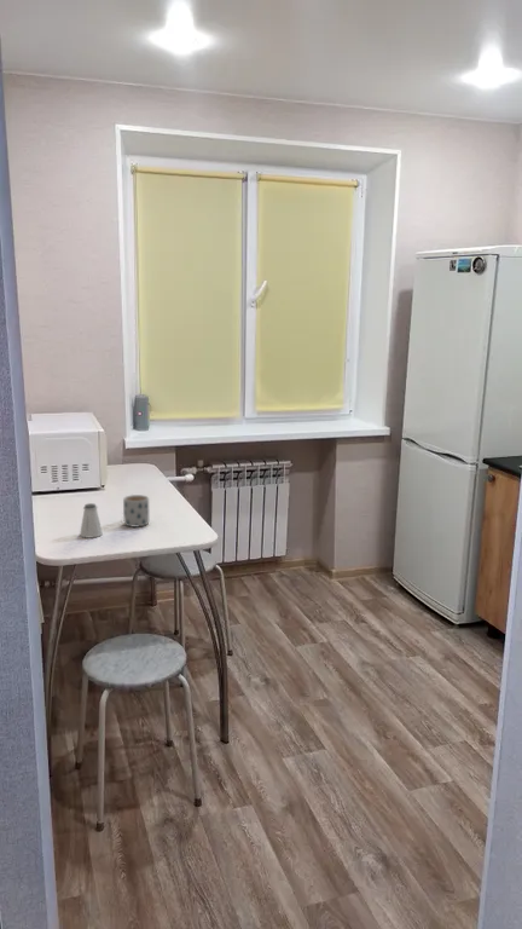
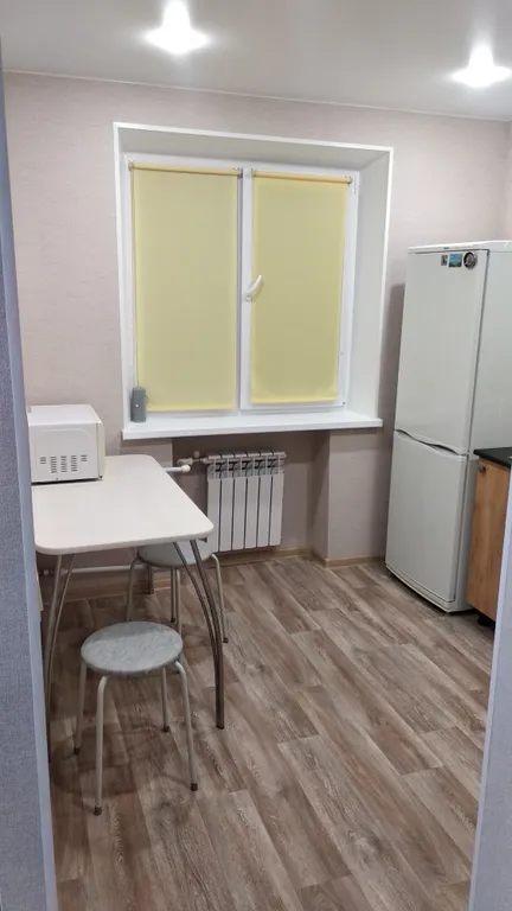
- mug [122,494,150,527]
- saltshaker [79,502,104,539]
